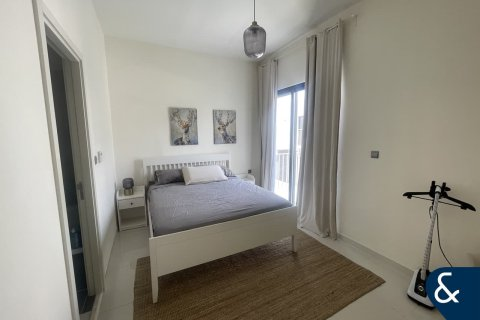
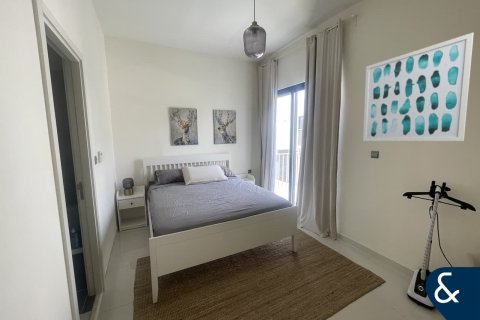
+ wall art [362,32,475,142]
